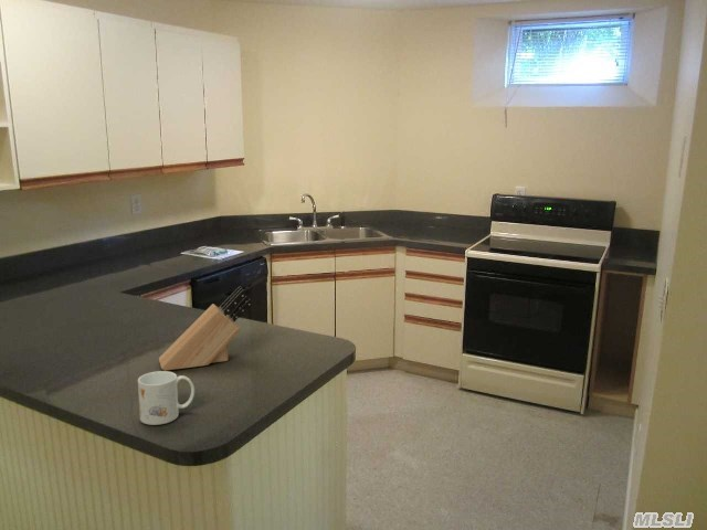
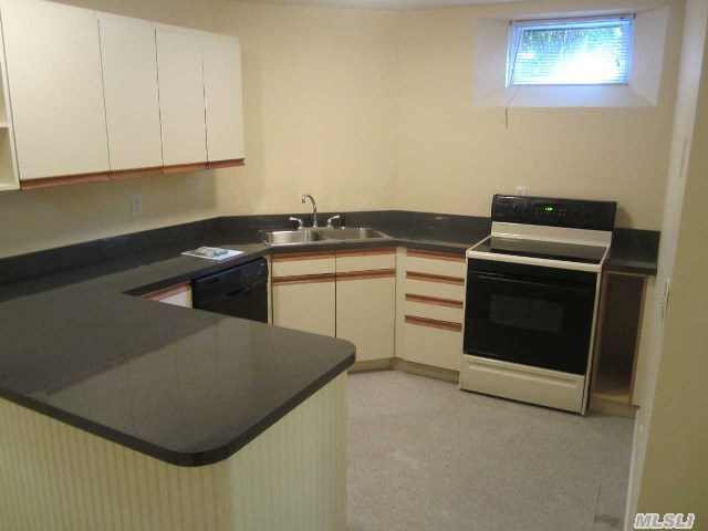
- mug [137,370,196,426]
- knife block [158,285,253,371]
